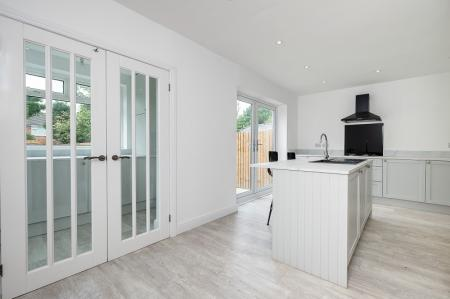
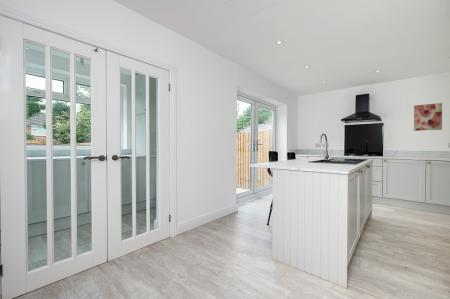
+ wall art [413,102,443,132]
